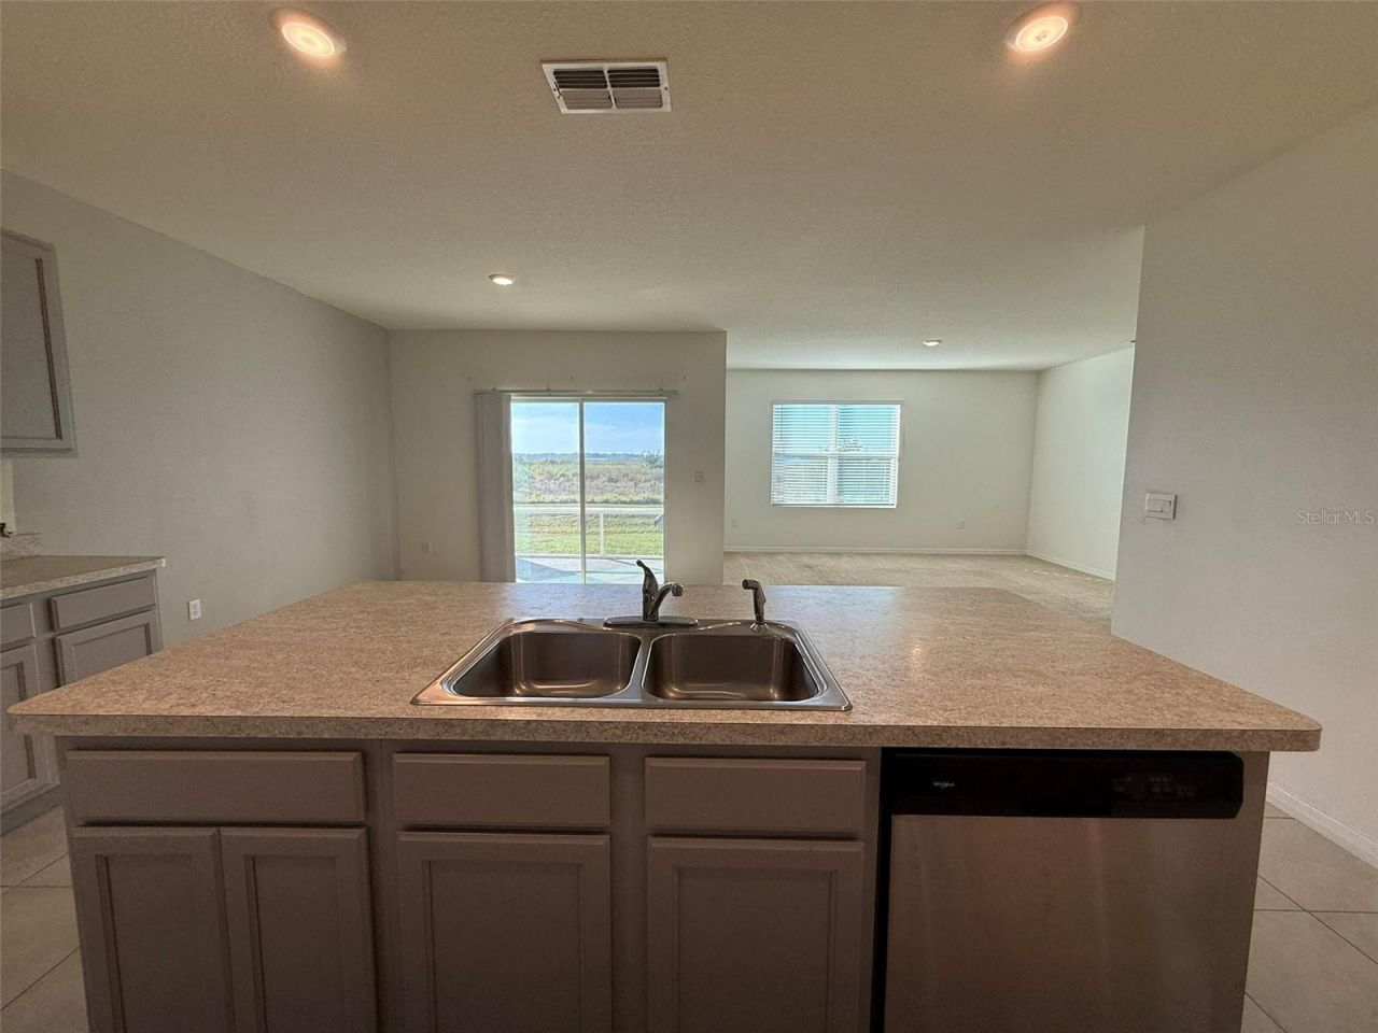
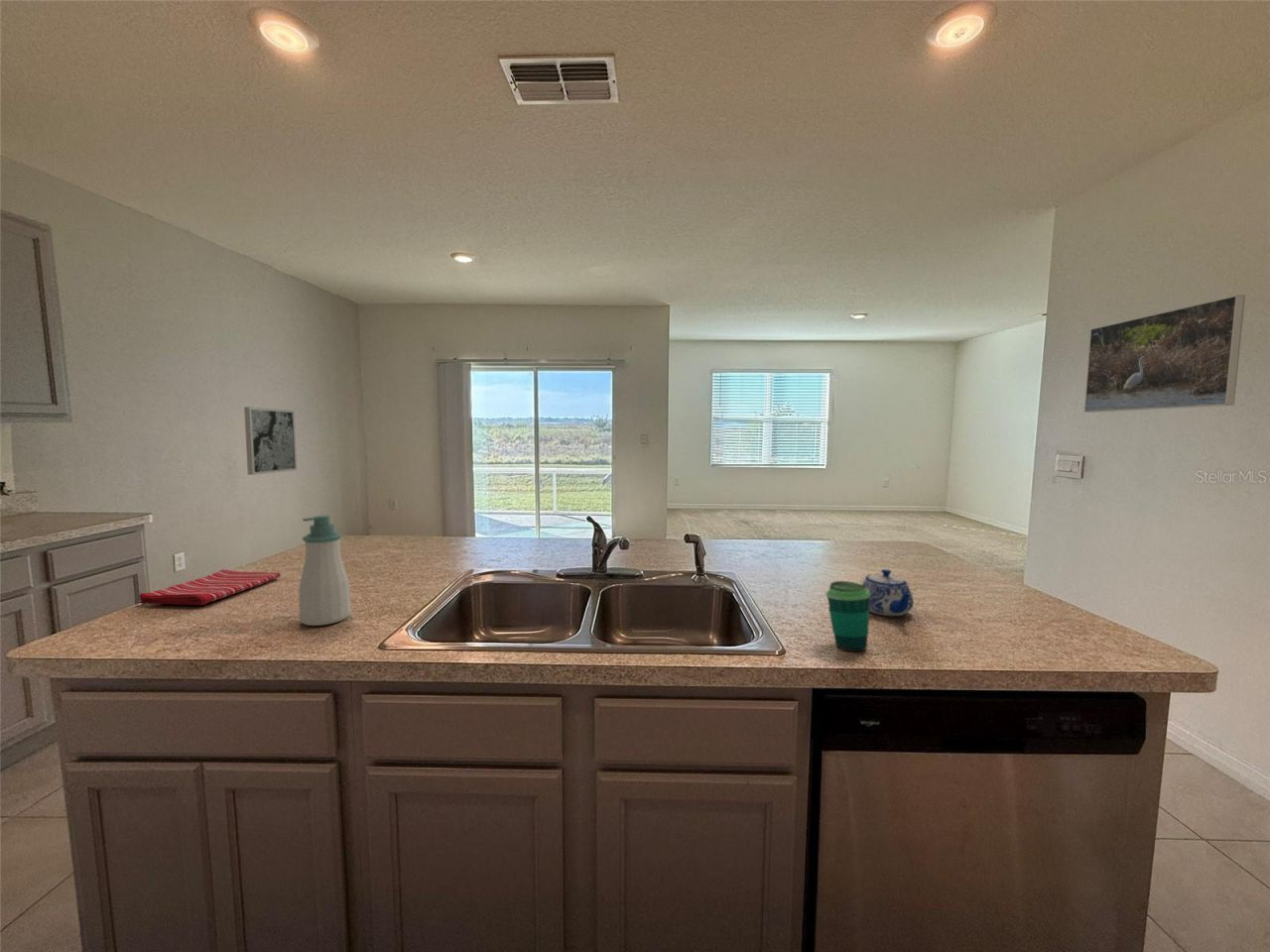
+ cup [826,580,870,653]
+ dish towel [138,568,281,606]
+ wall art [243,406,298,476]
+ soap bottle [298,515,352,627]
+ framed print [1083,295,1246,414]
+ teapot [861,568,915,617]
